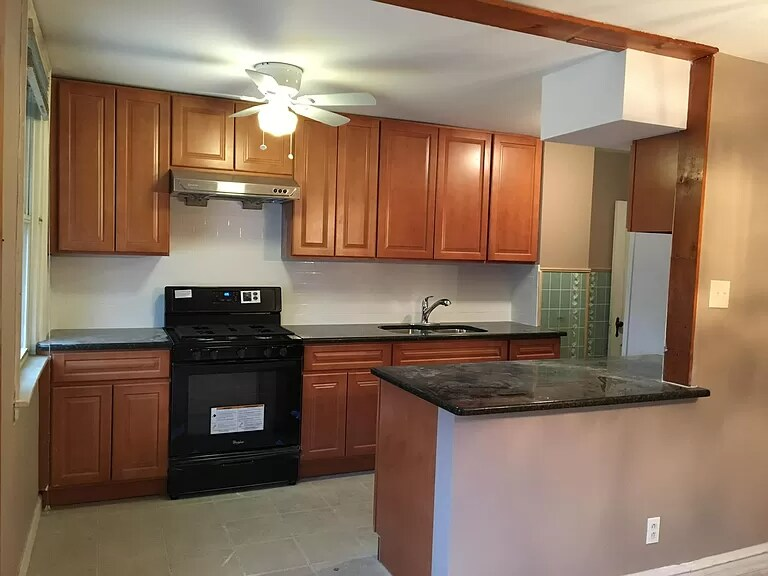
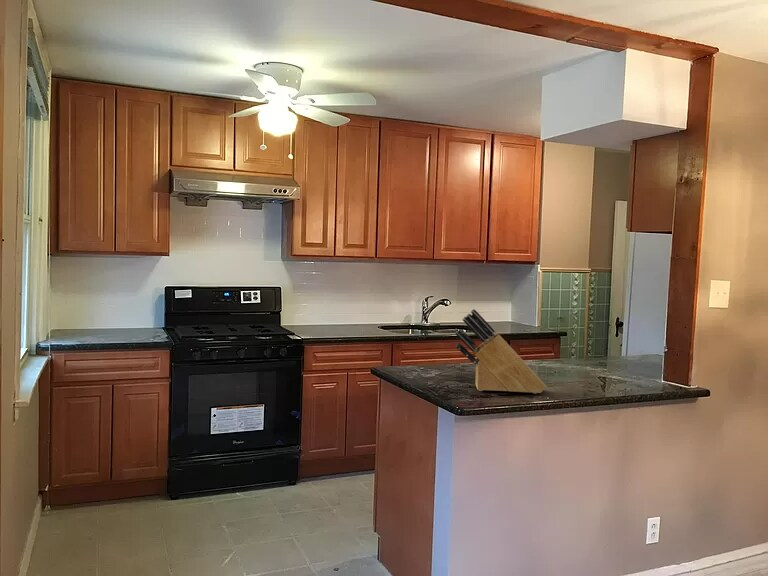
+ knife block [453,308,548,395]
